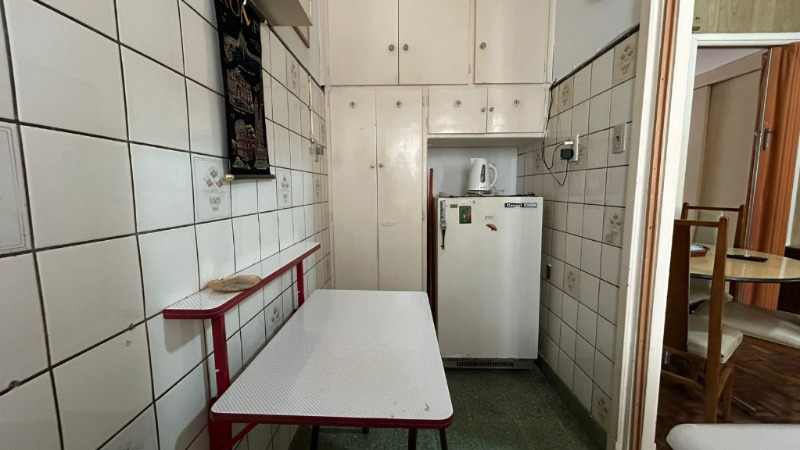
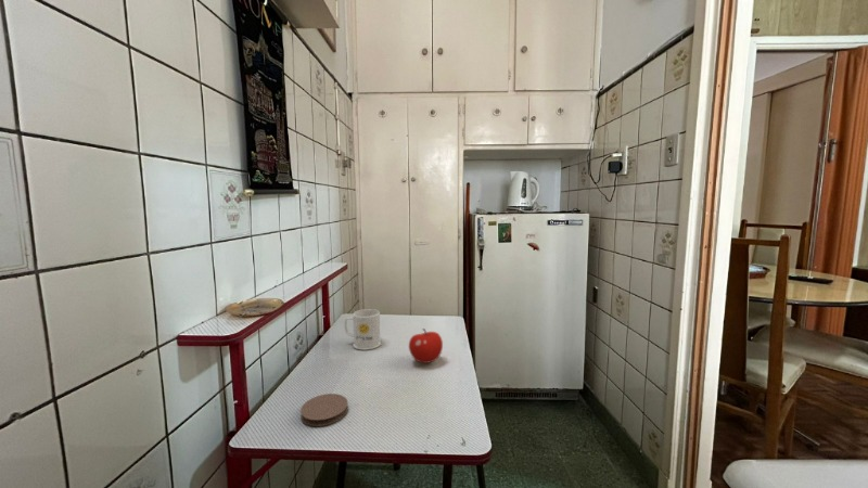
+ coaster [299,393,349,427]
+ fruit [408,328,444,364]
+ mug [344,308,382,351]
